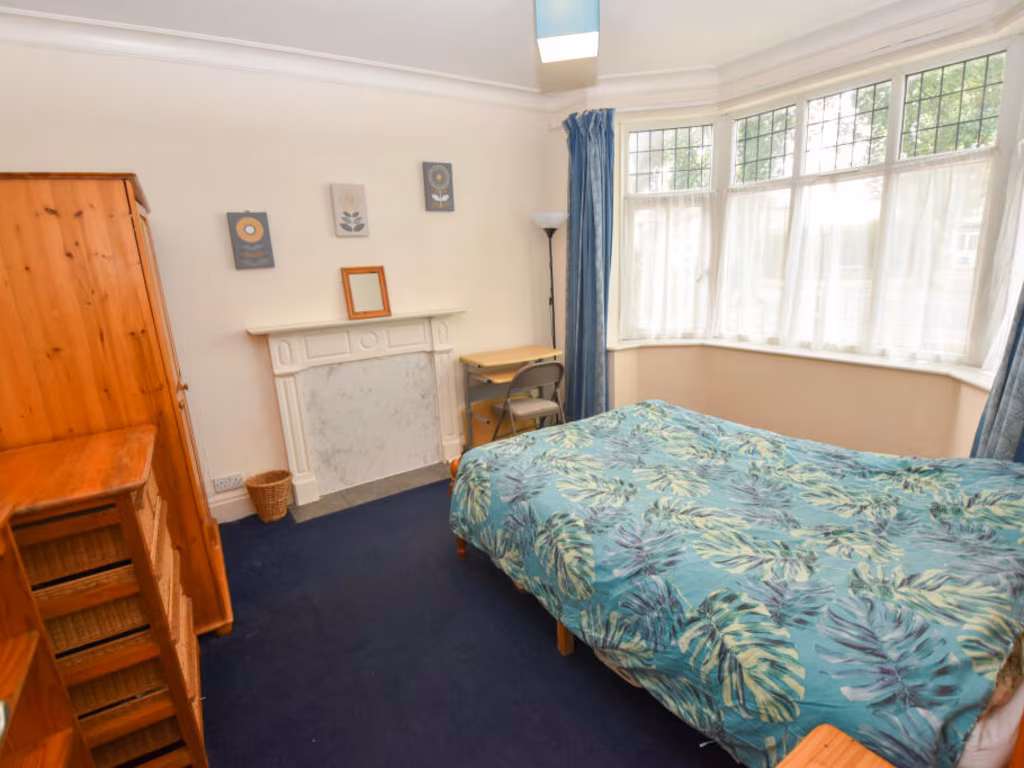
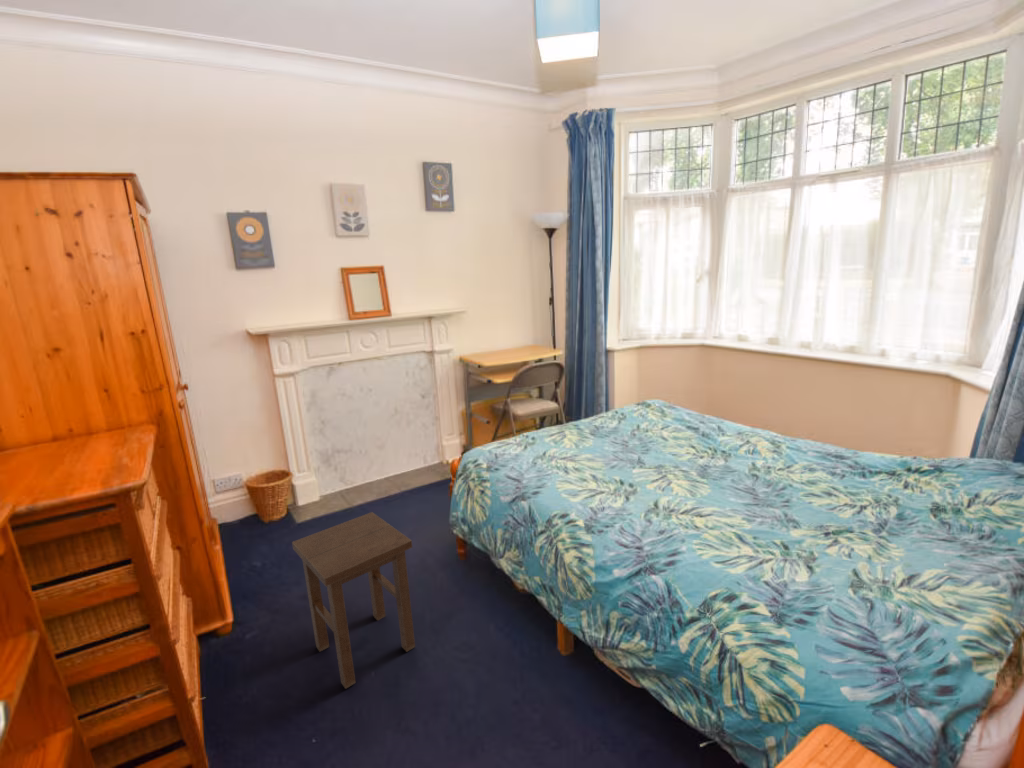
+ stool [291,511,416,690]
